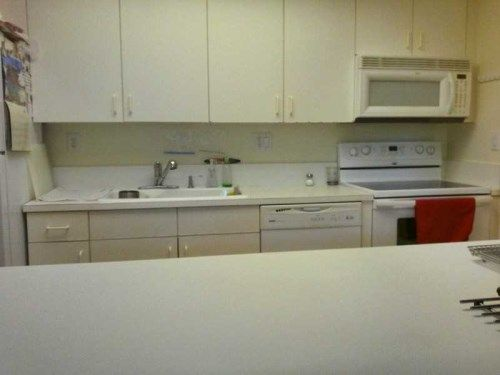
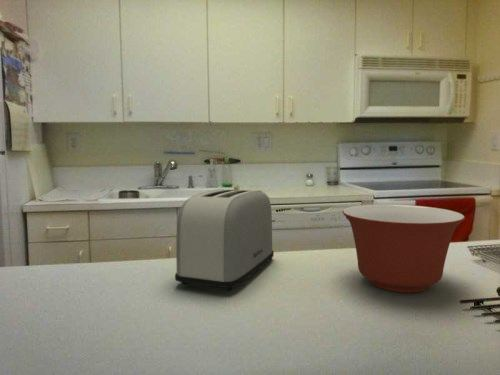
+ toaster [174,188,275,292]
+ mixing bowl [341,204,466,294]
